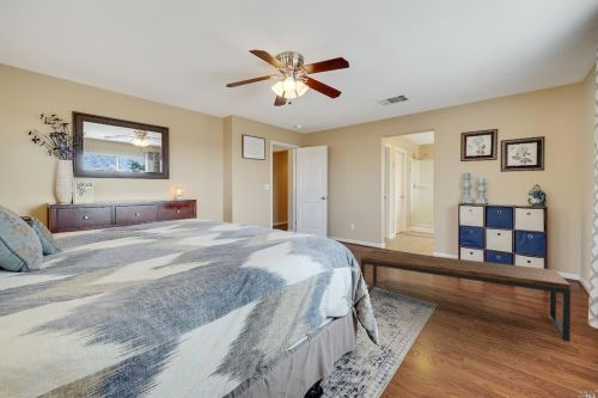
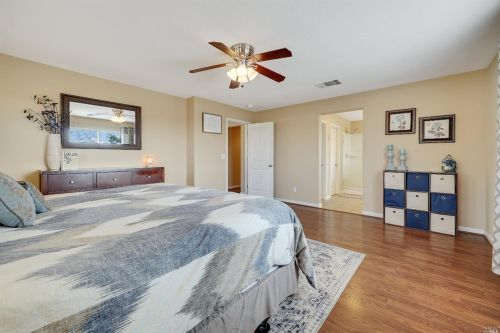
- bench [360,249,572,343]
